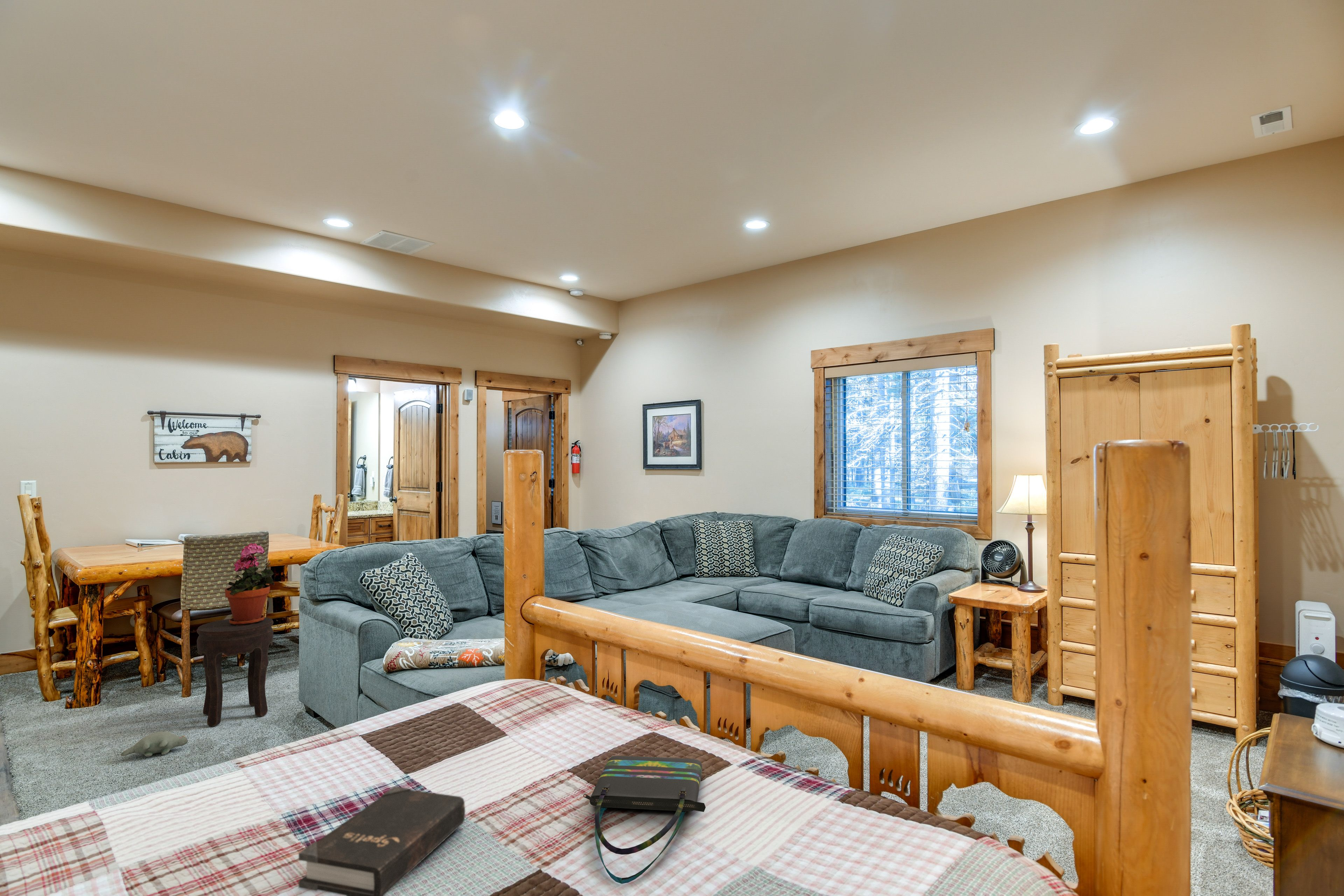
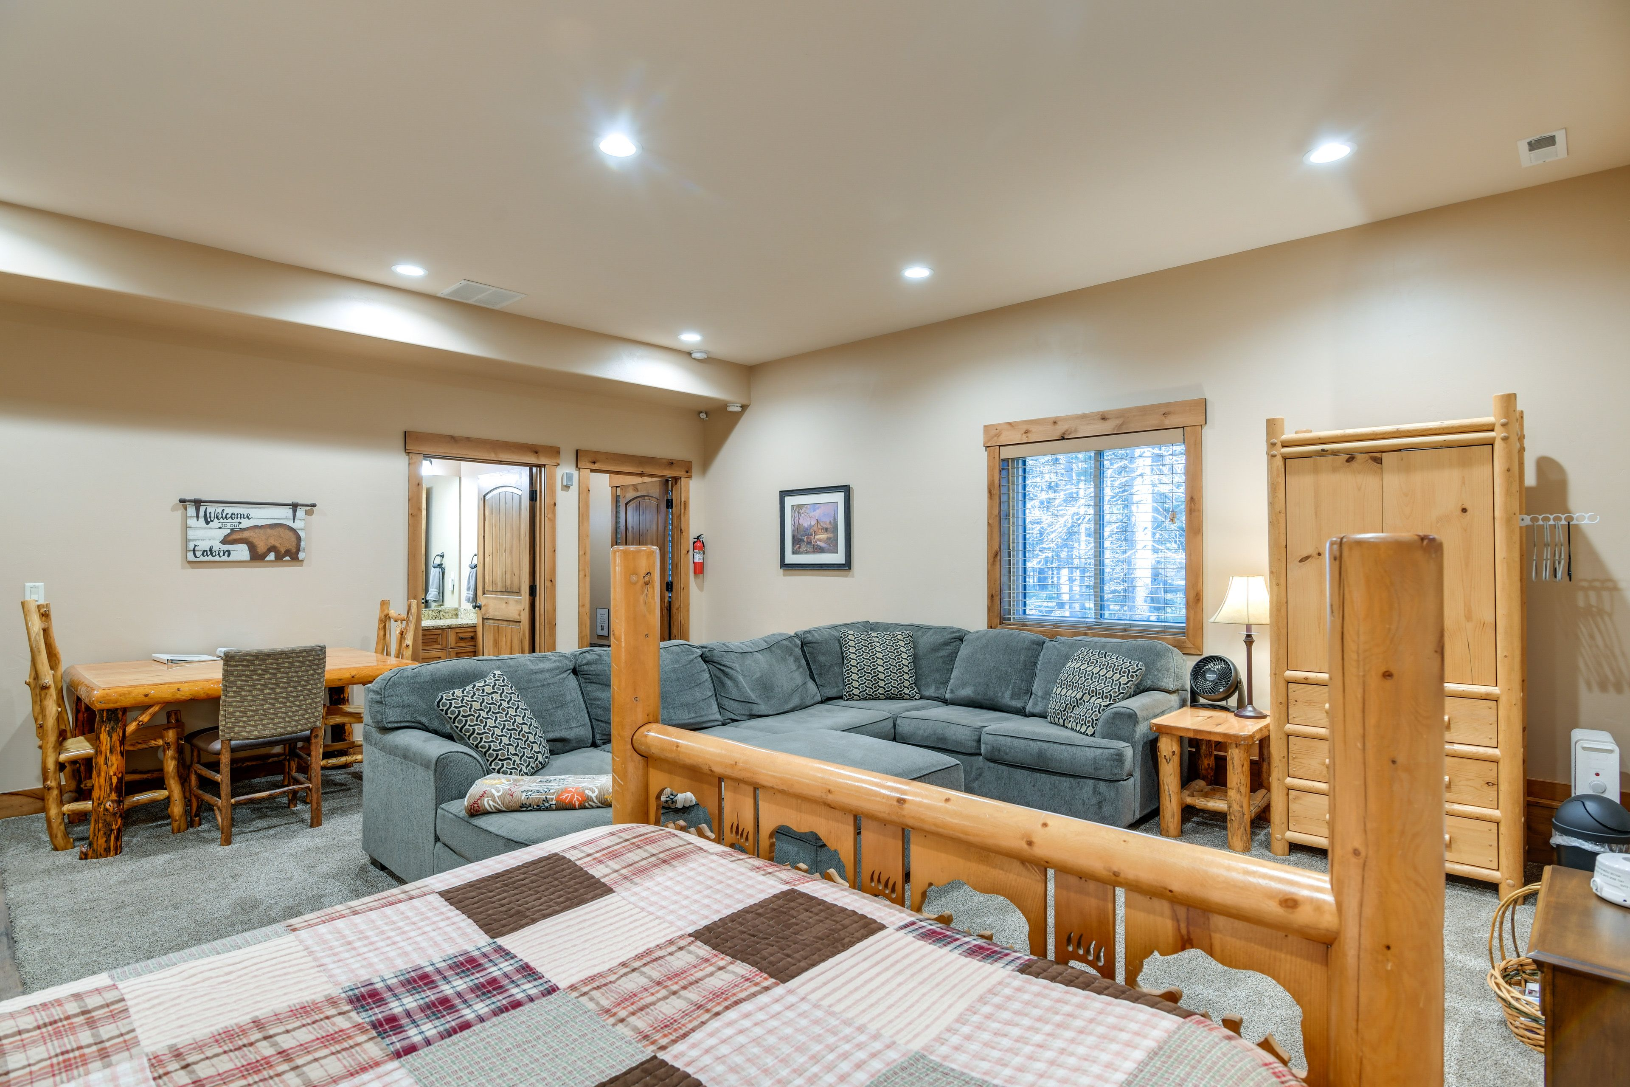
- potted plant [224,543,275,625]
- plush toy [120,731,188,757]
- hardback book [298,786,465,896]
- side table [196,617,274,727]
- tote bag [583,756,706,884]
